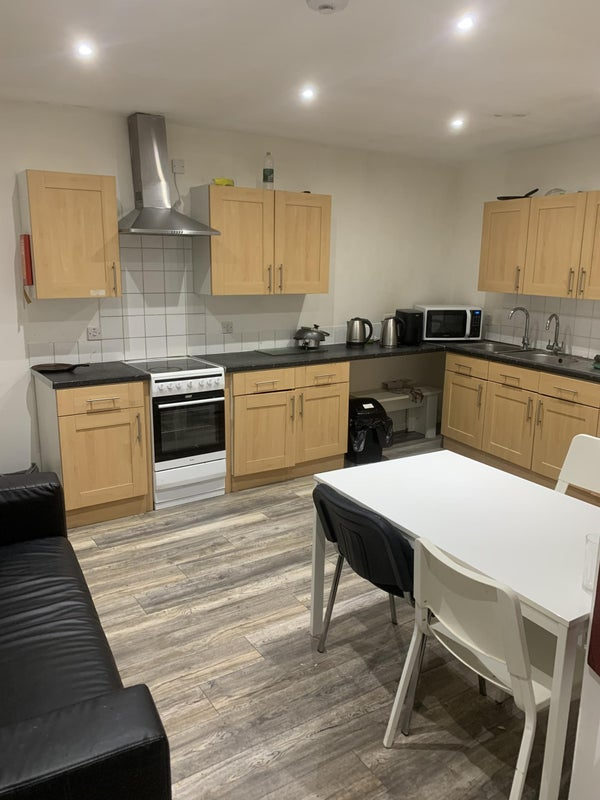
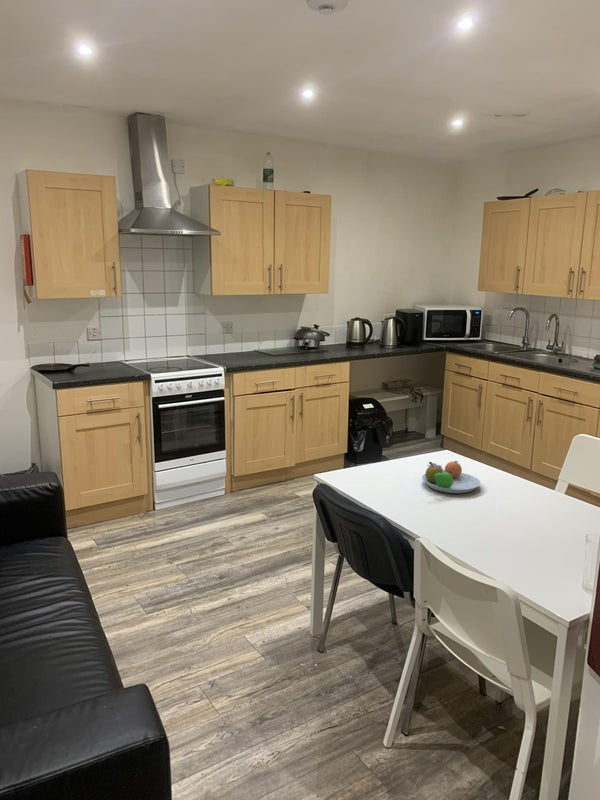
+ fruit bowl [421,460,482,494]
